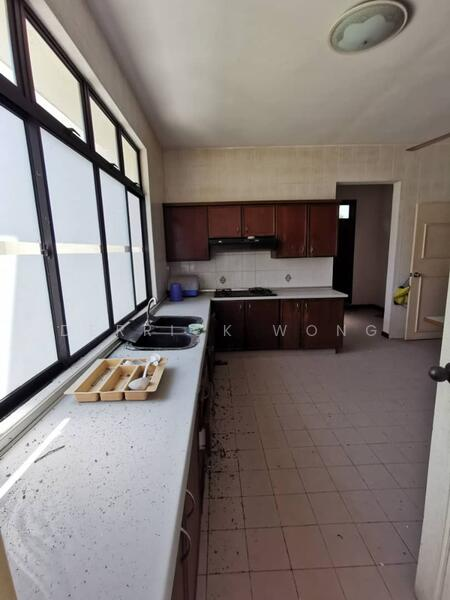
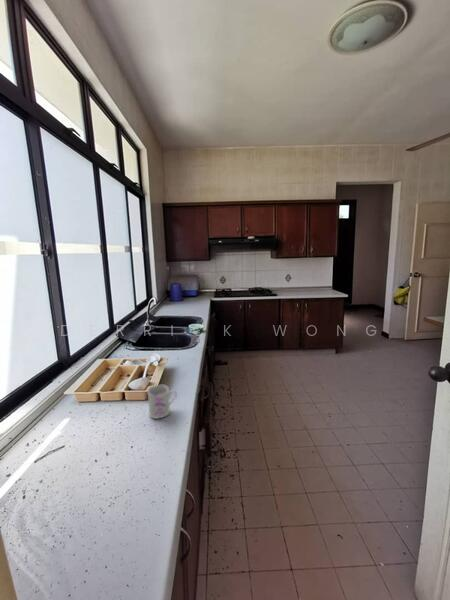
+ mug [146,384,178,420]
